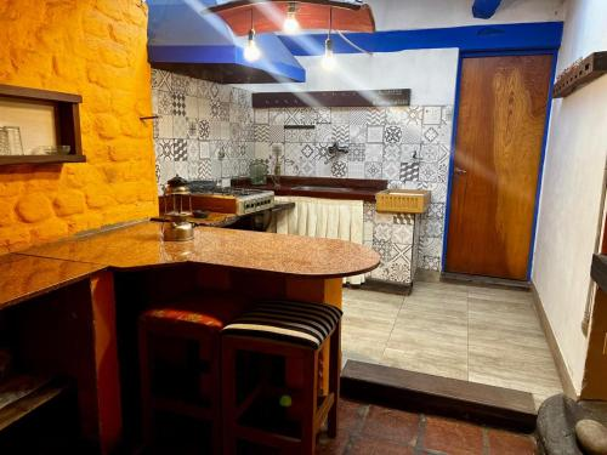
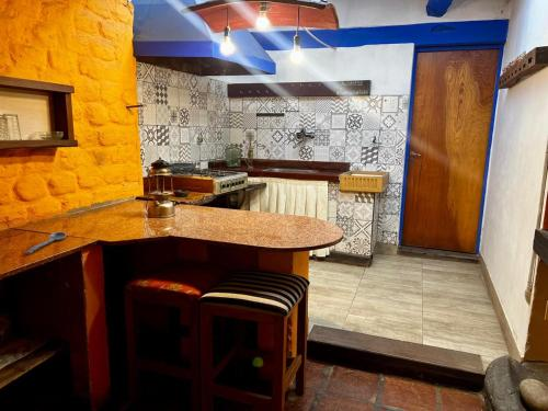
+ spoon [24,231,67,254]
